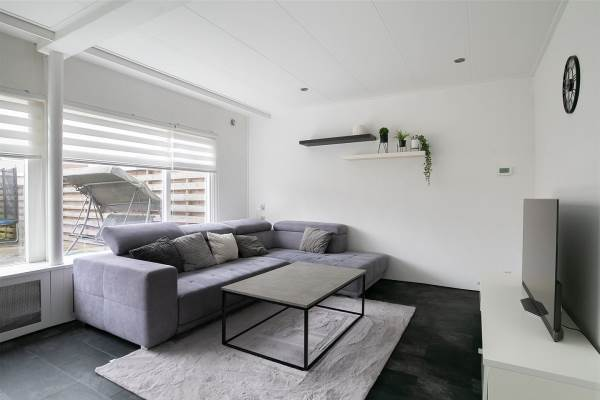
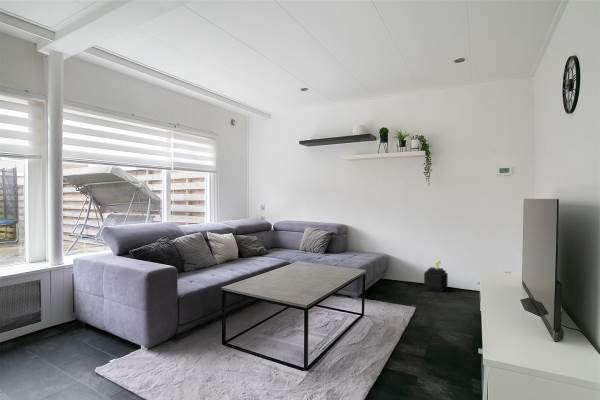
+ plant pot [423,260,449,293]
